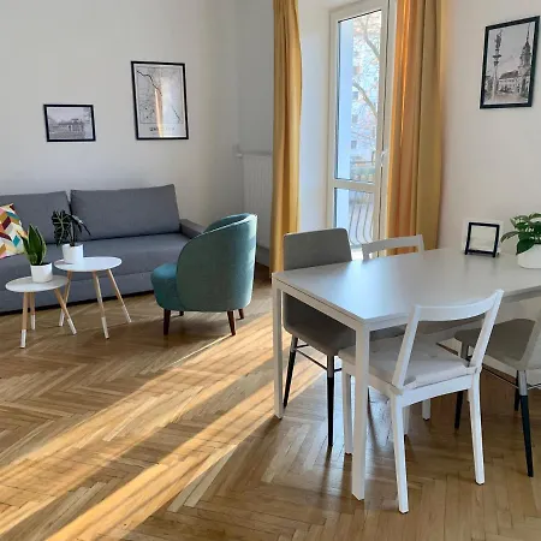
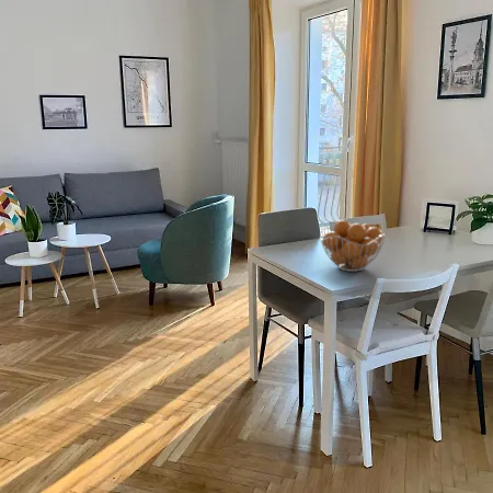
+ fruit basket [319,219,387,273]
